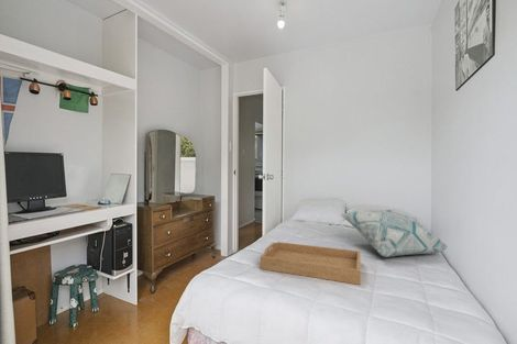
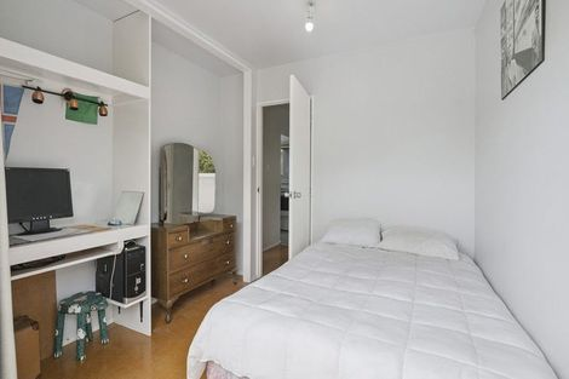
- decorative pillow [340,209,449,258]
- serving tray [260,241,362,286]
